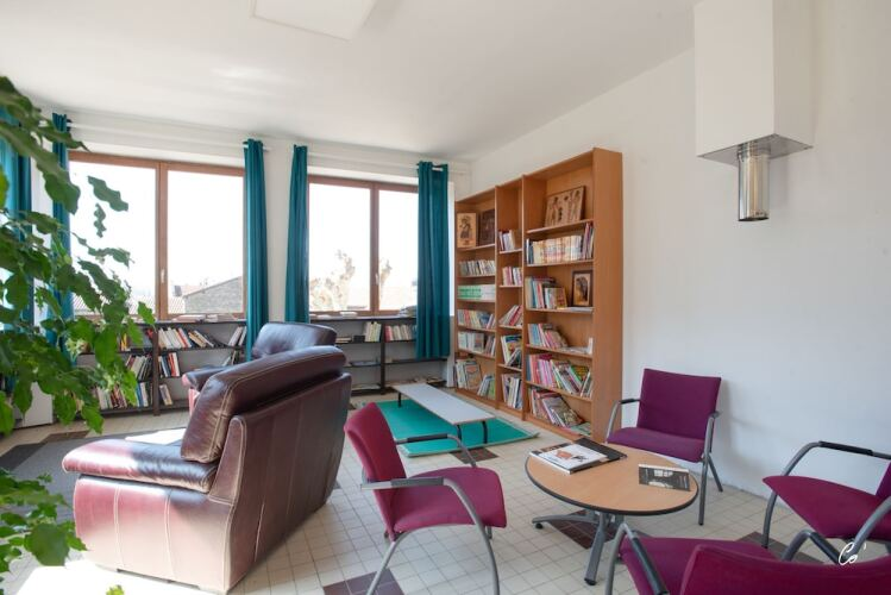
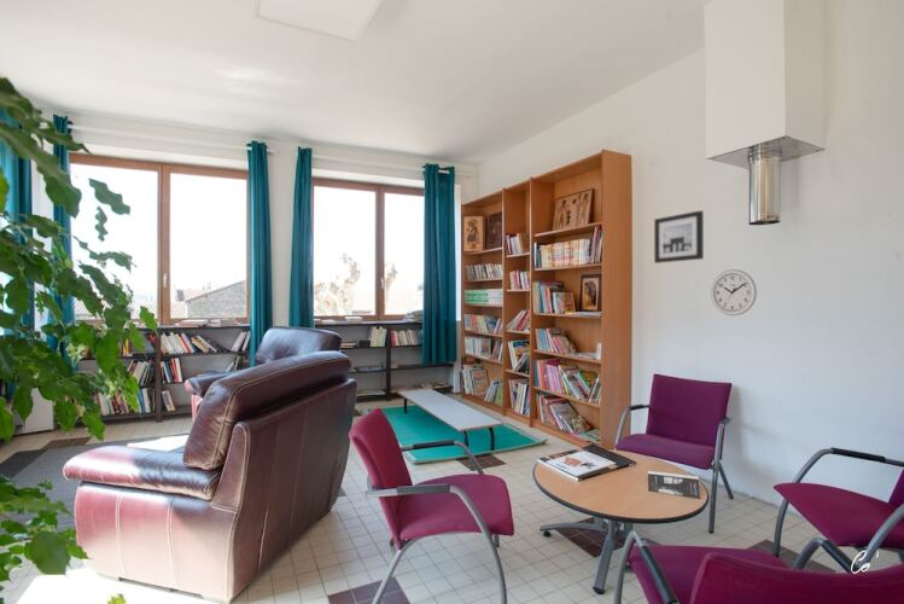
+ wall clock [710,268,758,316]
+ wall art [653,209,705,265]
